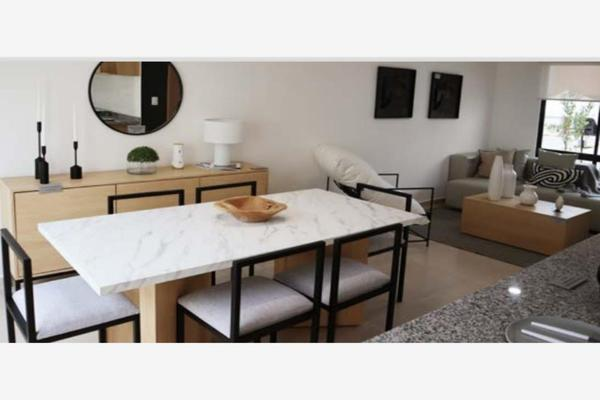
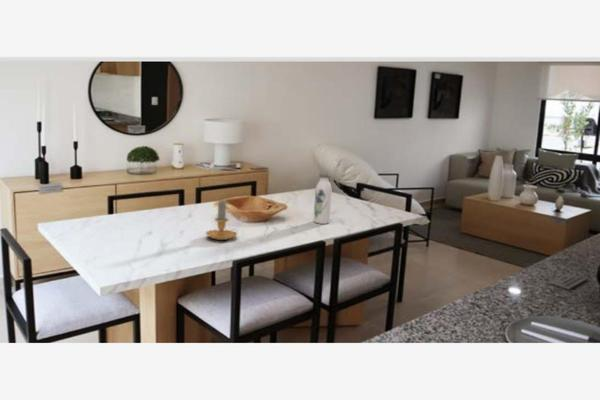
+ candle [205,197,238,241]
+ water bottle [313,173,333,225]
